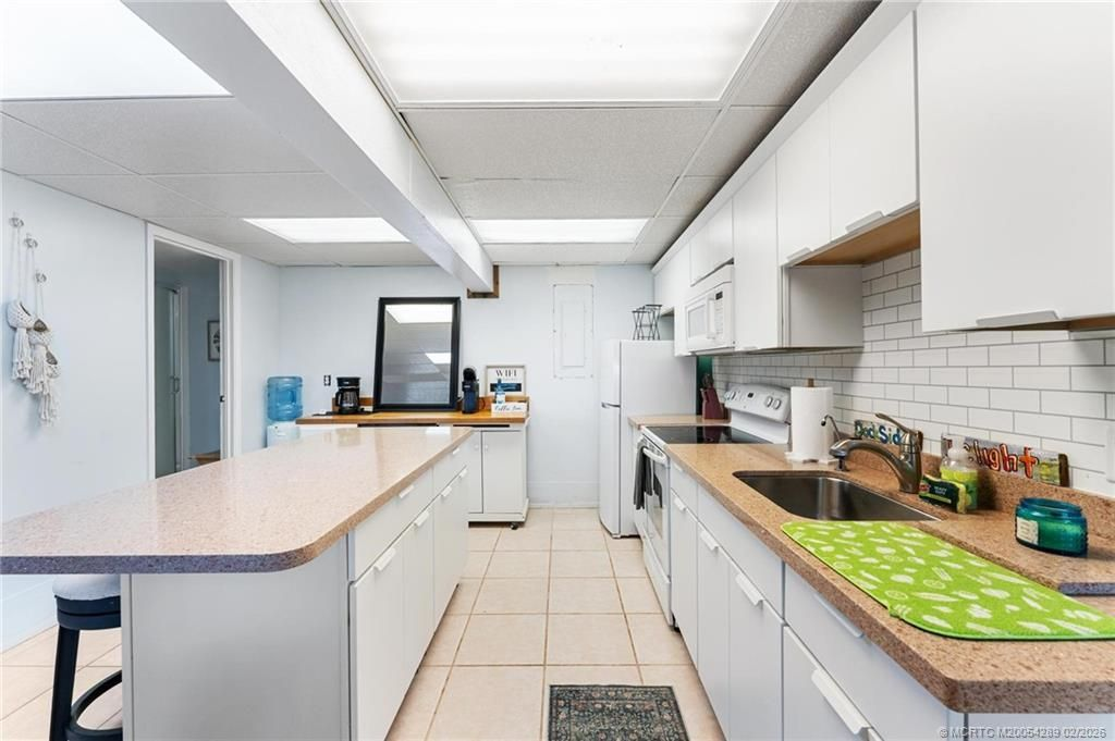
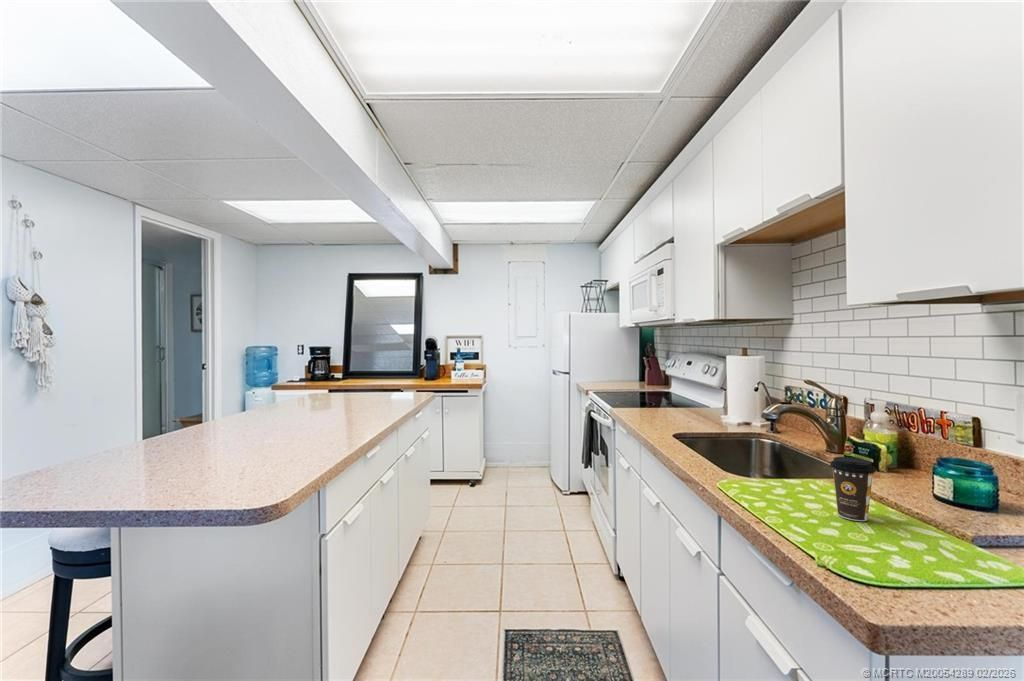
+ coffee cup [829,456,877,522]
